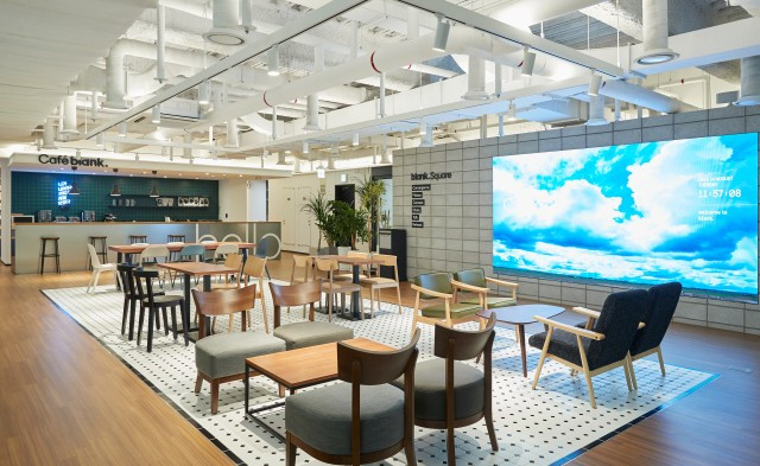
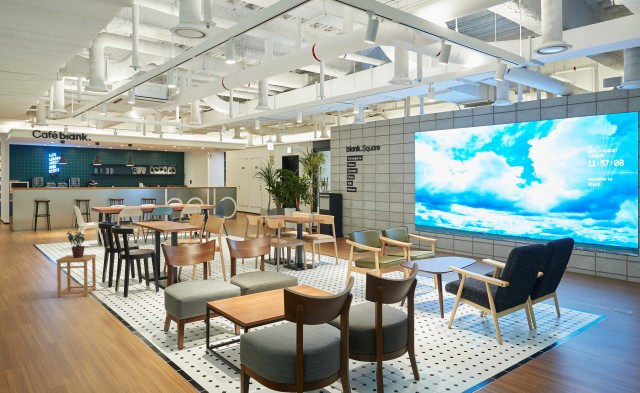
+ potted plant [65,230,86,258]
+ side table [55,254,97,298]
